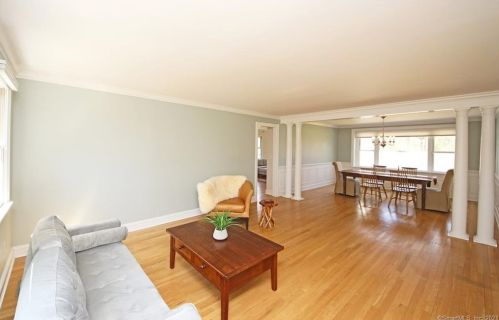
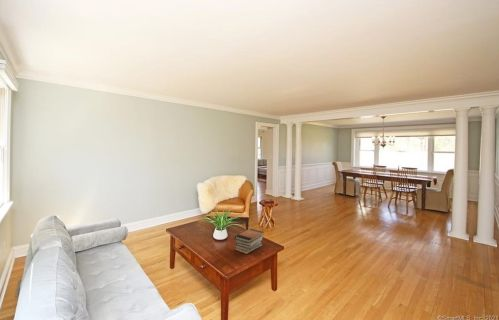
+ book stack [233,228,265,255]
